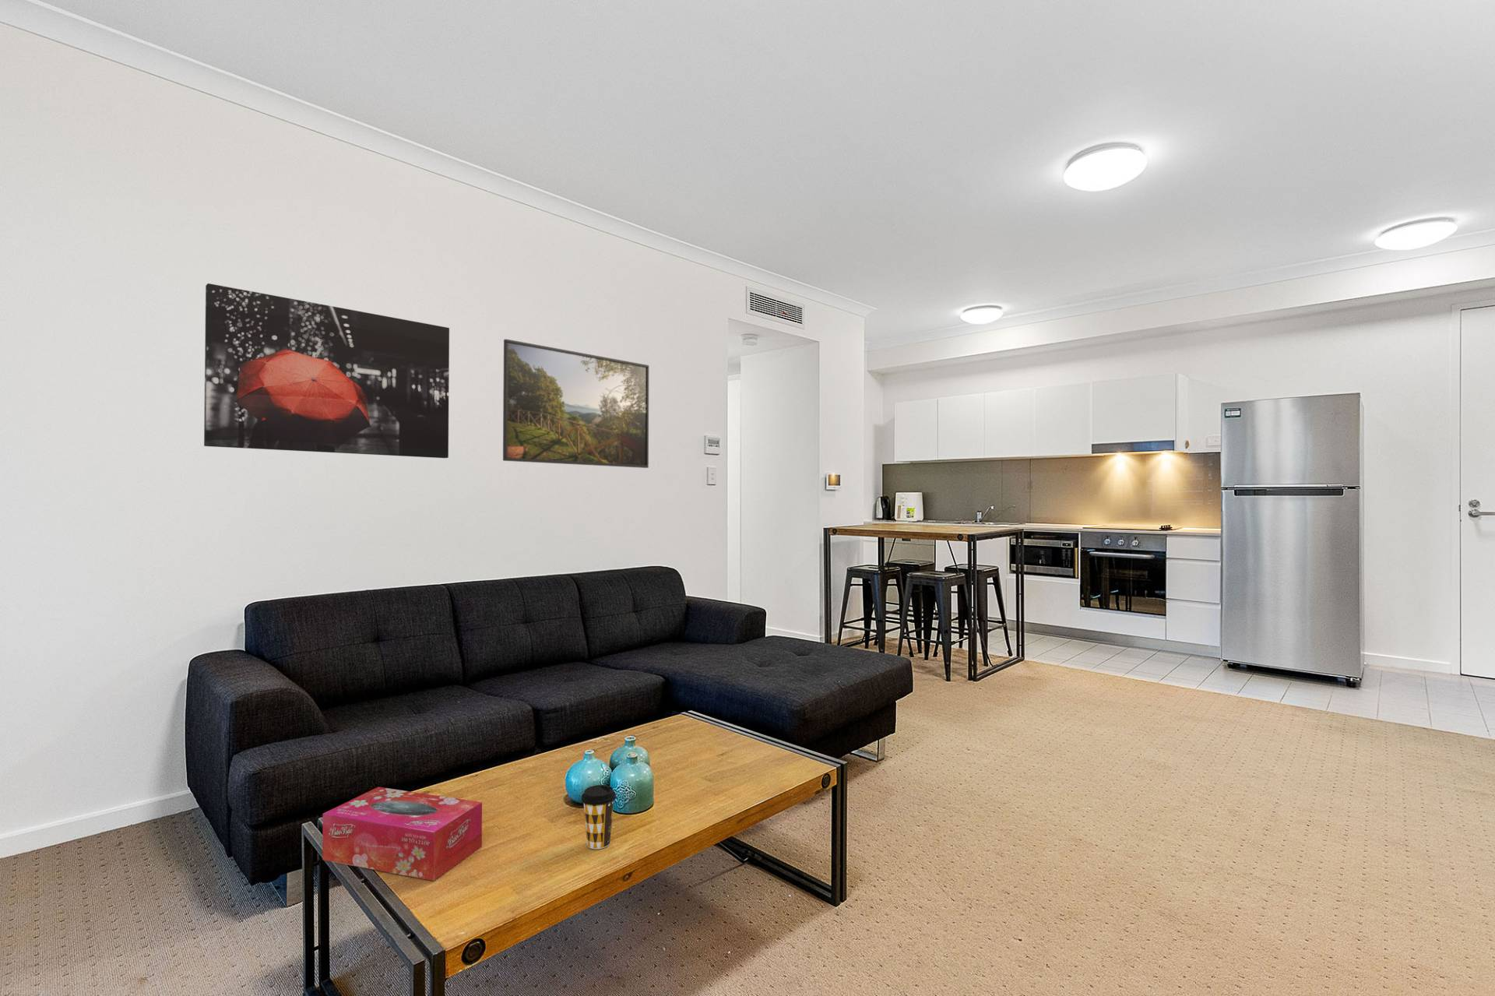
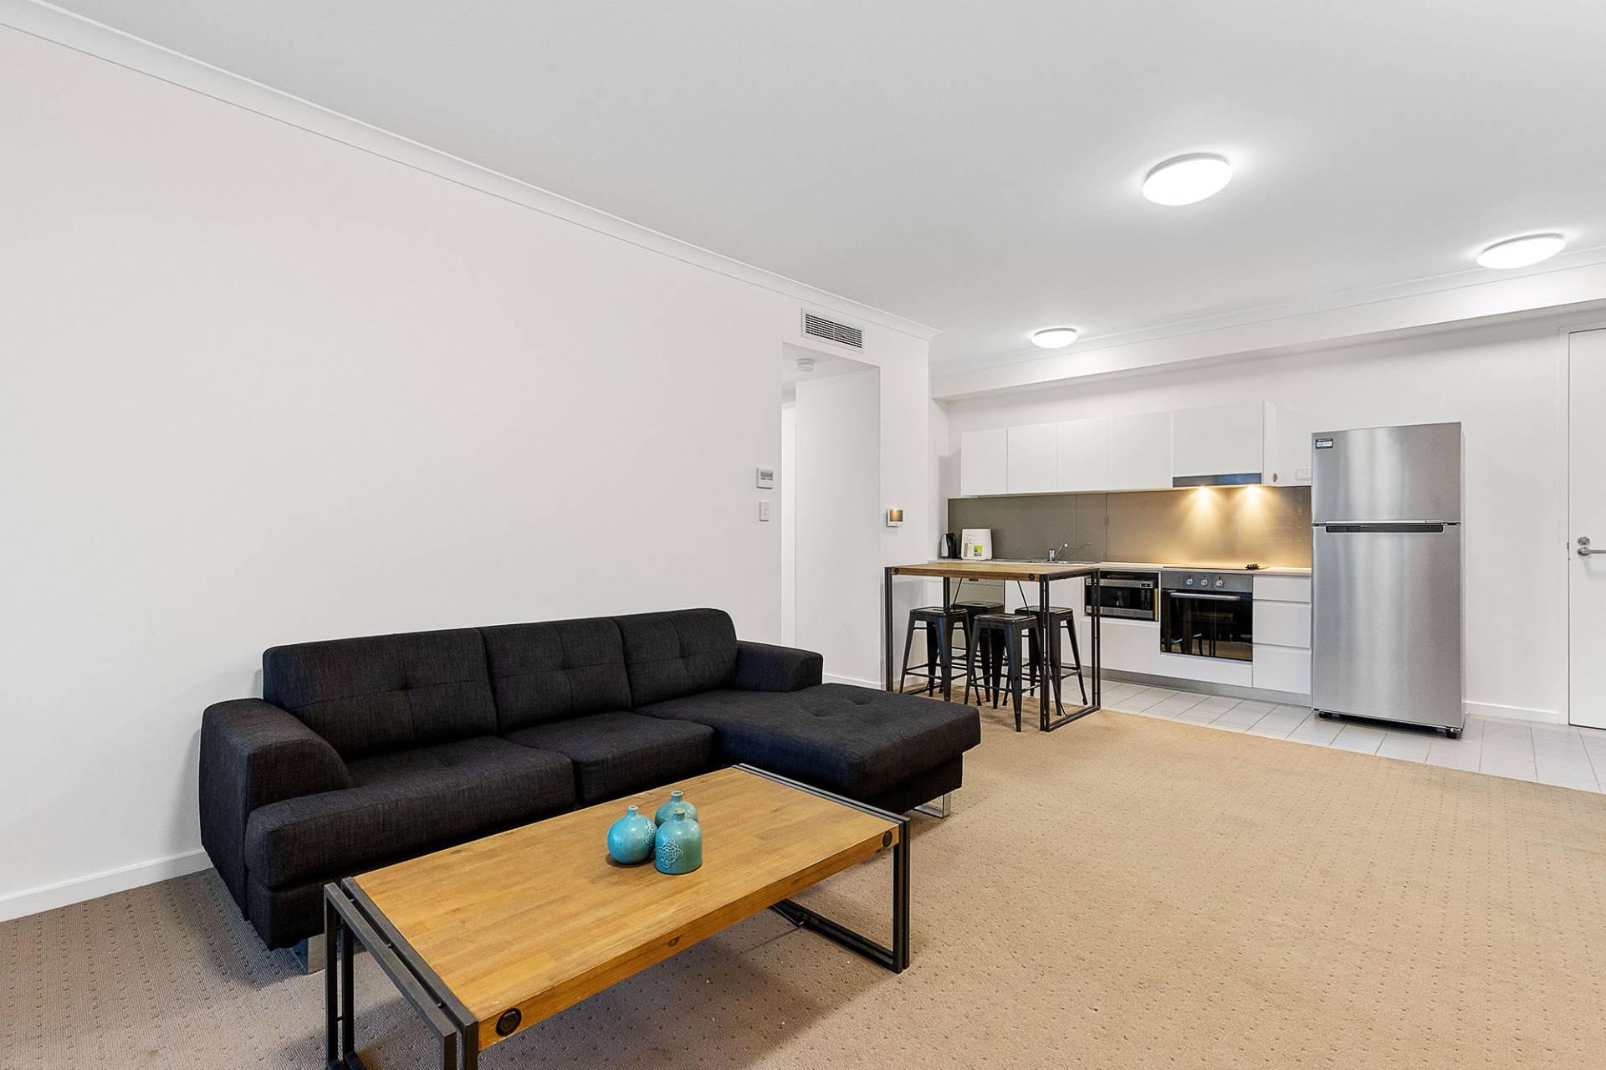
- tissue box [321,787,482,882]
- wall art [203,282,450,459]
- coffee cup [580,784,617,849]
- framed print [502,338,649,469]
